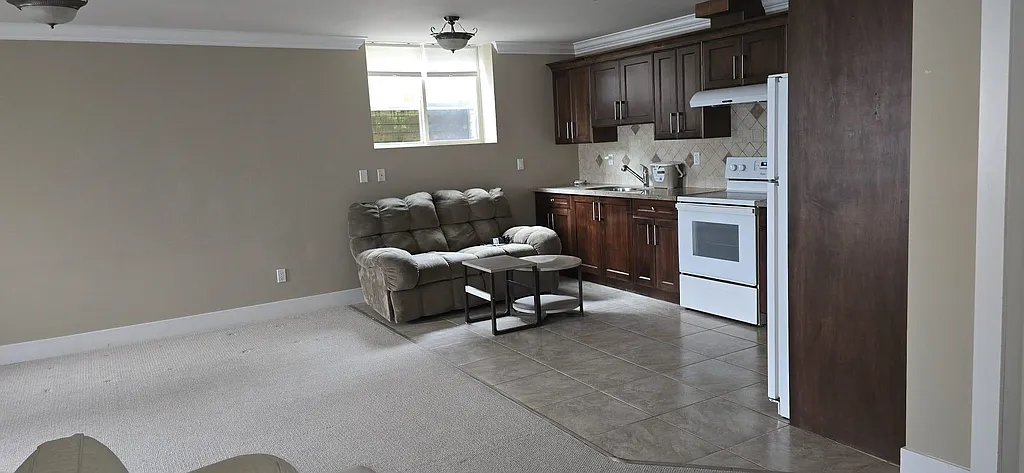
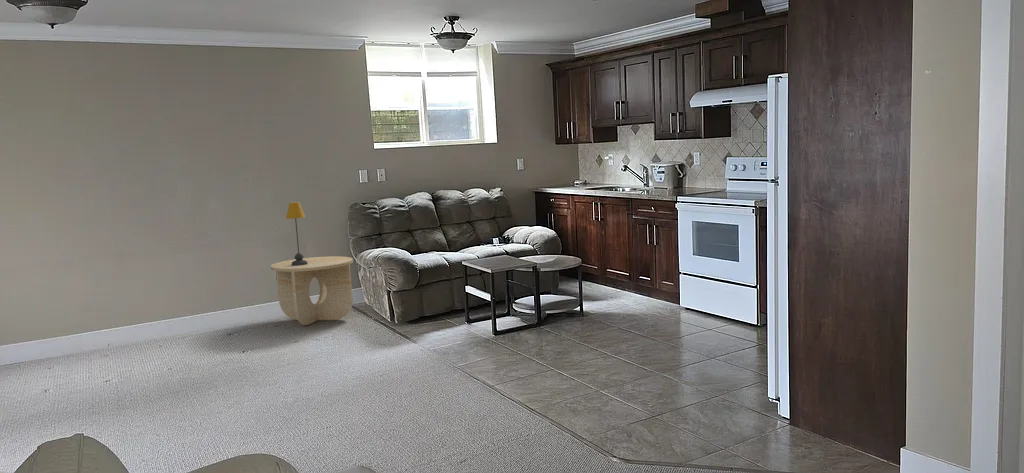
+ table lamp [285,201,308,266]
+ side table [270,255,354,326]
